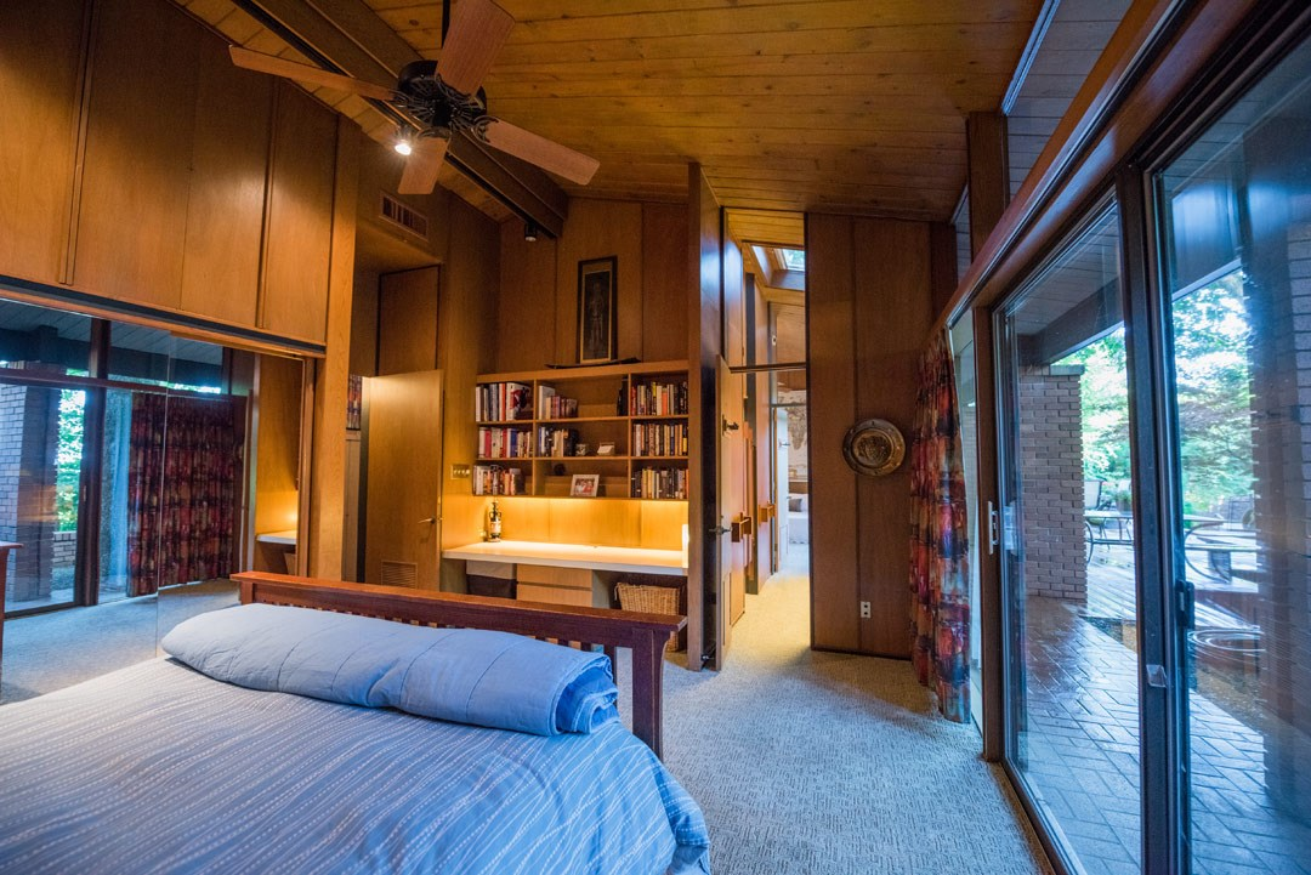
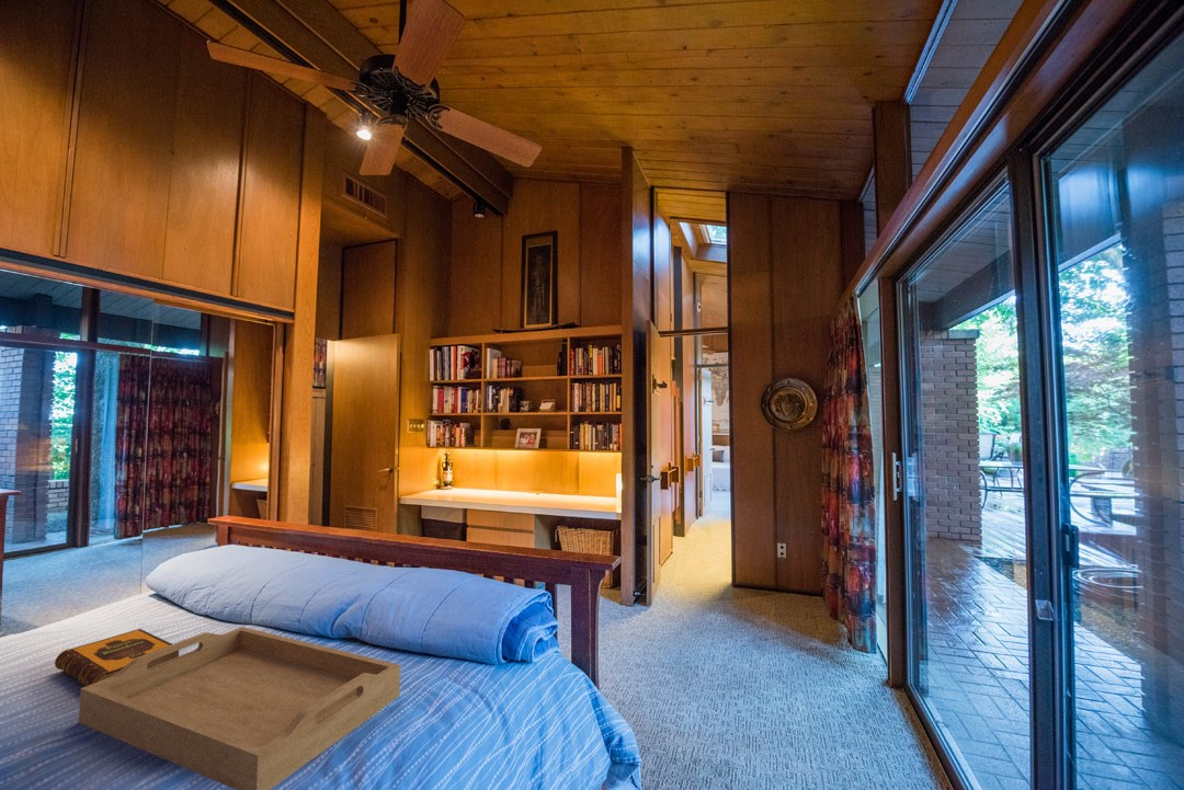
+ hardback book [54,628,180,687]
+ serving tray [78,626,401,790]
